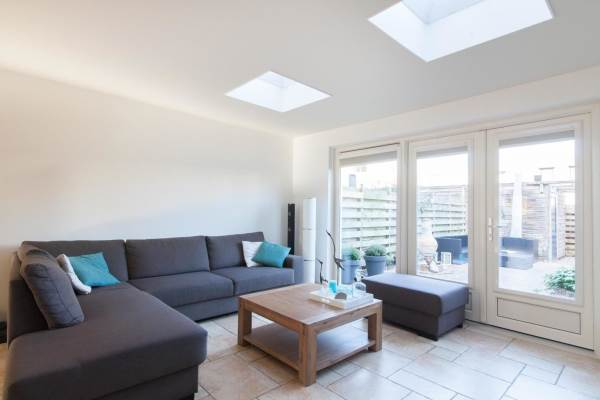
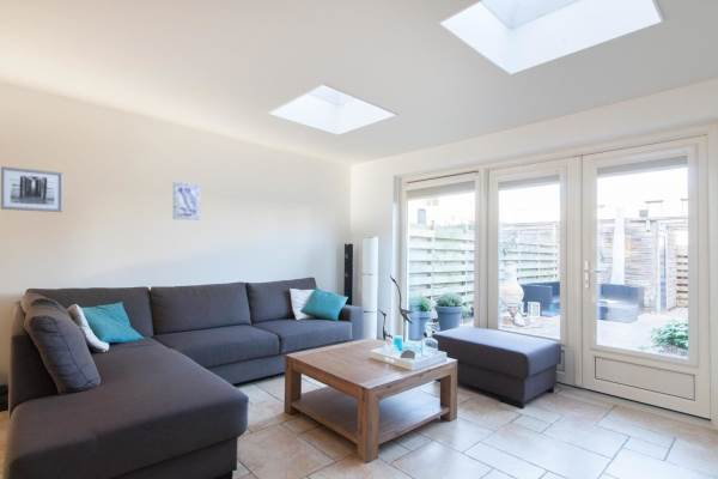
+ wall art [0,165,65,213]
+ wall art [172,181,201,222]
